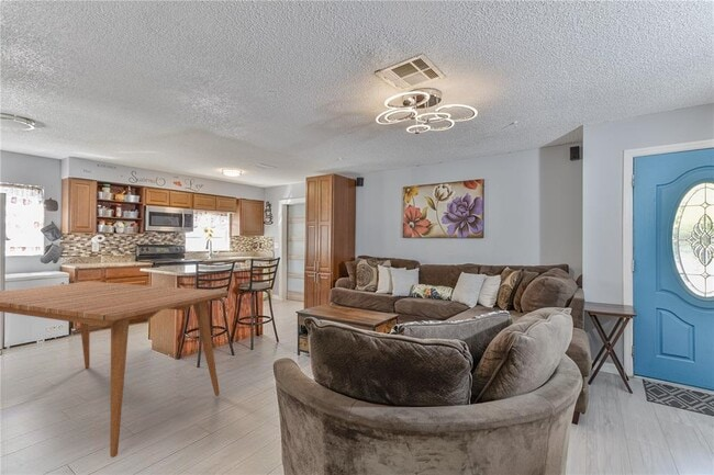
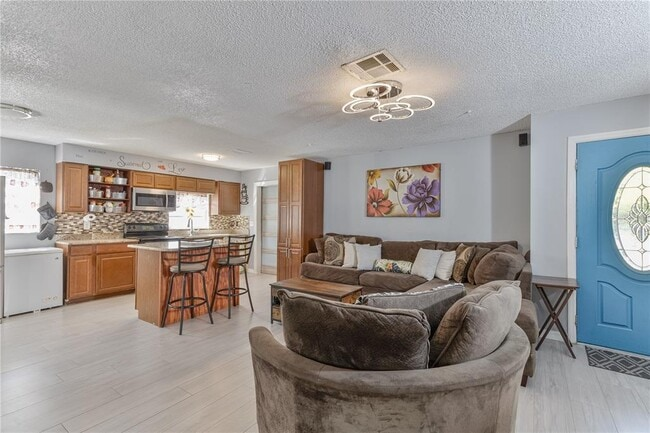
- dining table [0,281,230,459]
